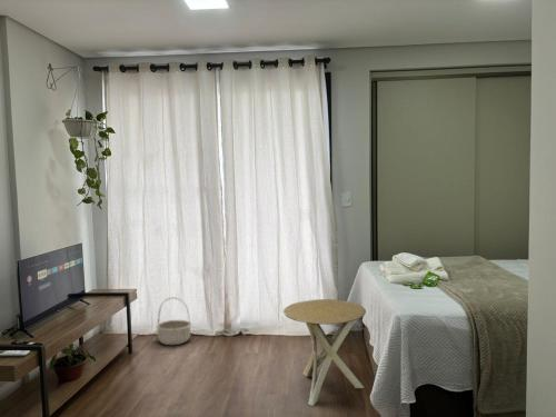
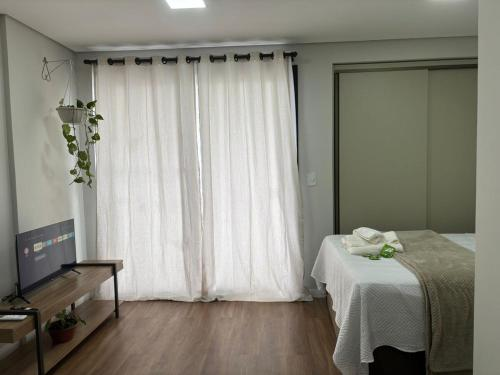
- side table [282,298,367,407]
- basket [156,296,192,346]
